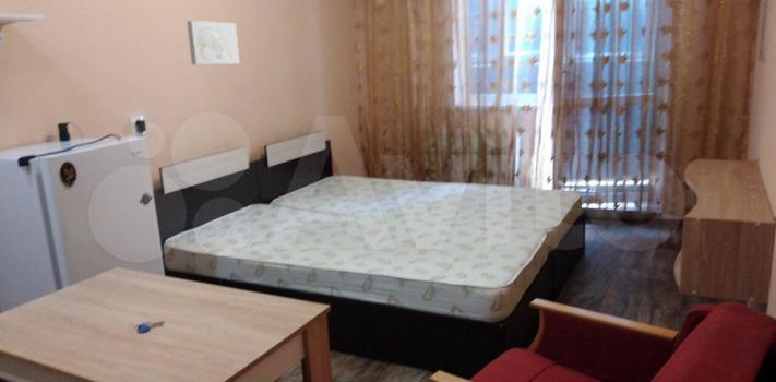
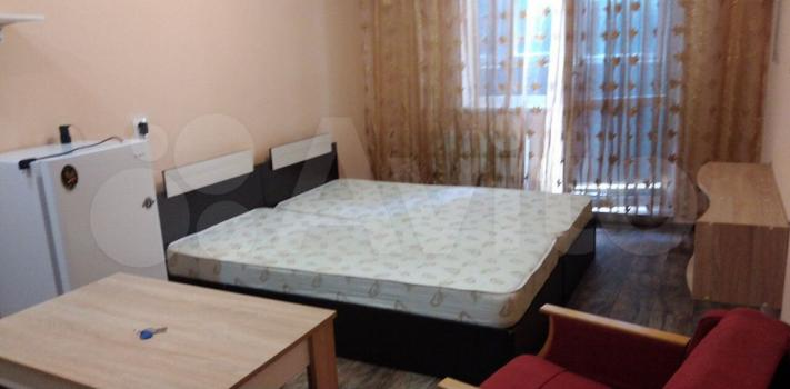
- wall art [186,20,240,65]
